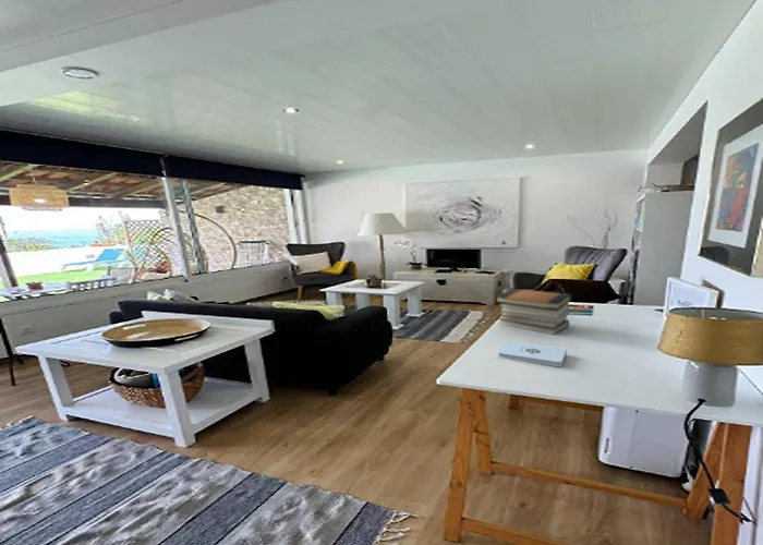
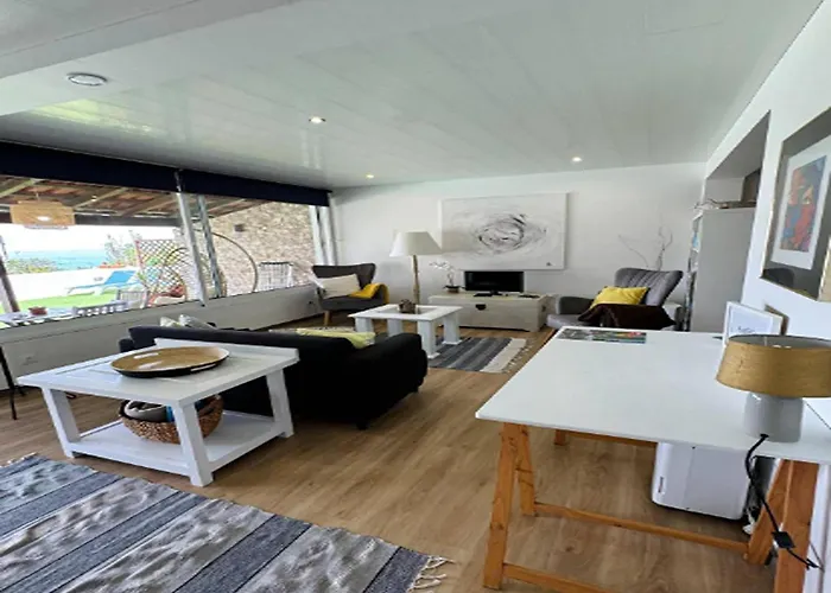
- book stack [495,288,572,336]
- notepad [496,340,568,367]
